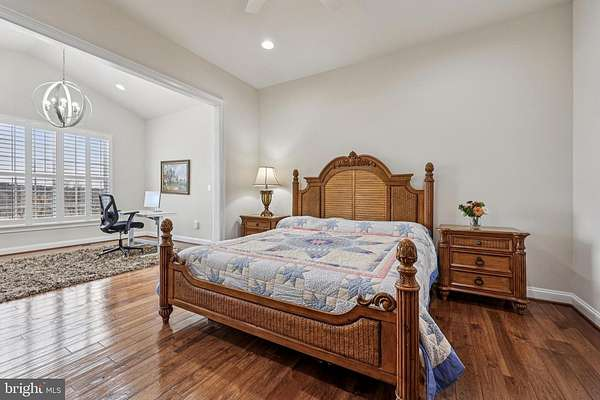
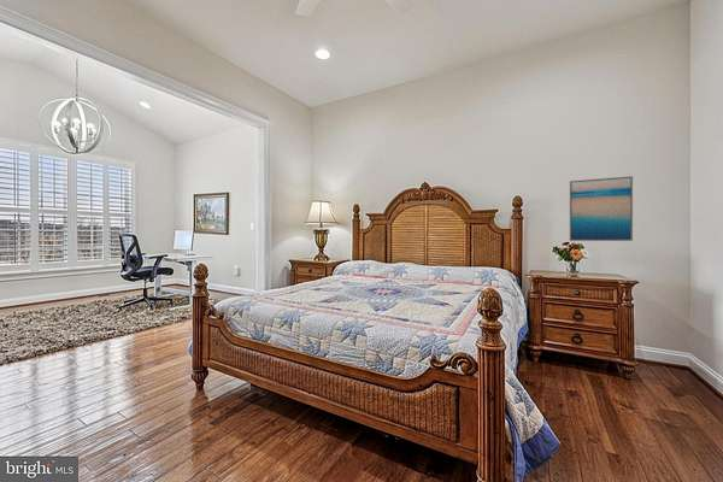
+ wall art [569,175,634,242]
